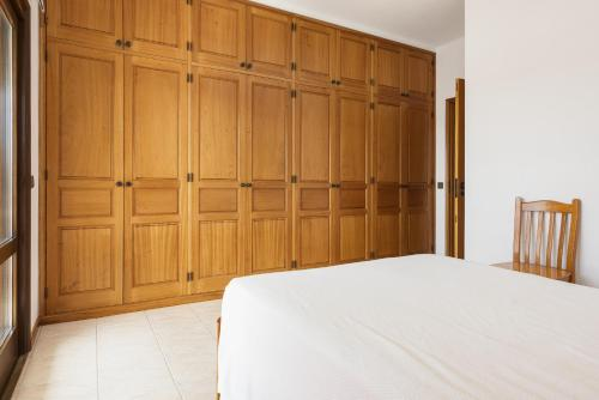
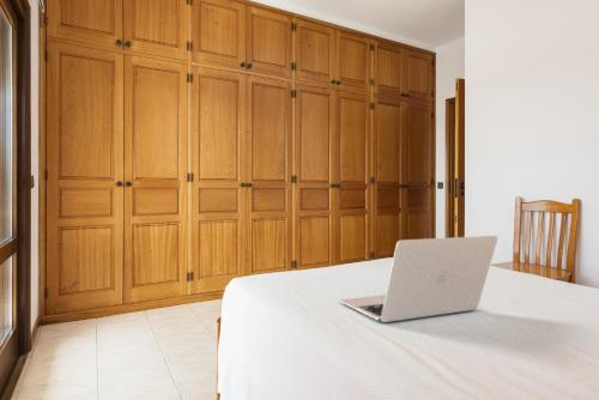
+ laptop [338,235,498,323]
